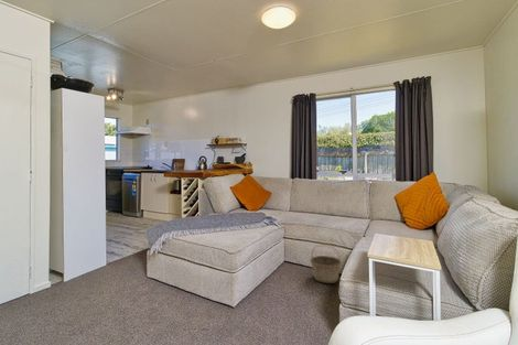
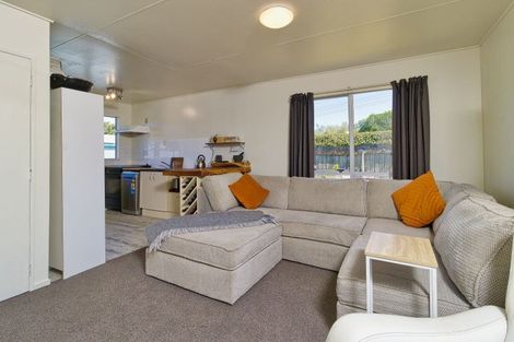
- basket [309,244,343,284]
